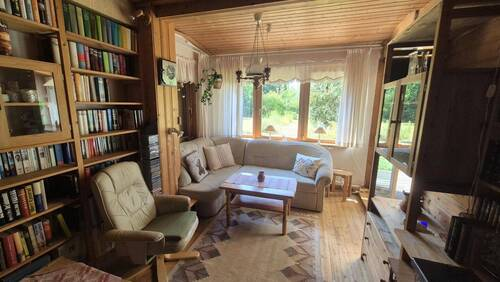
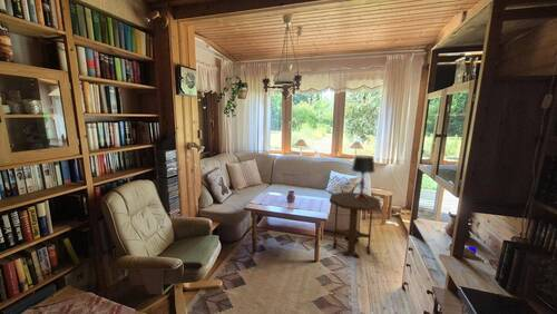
+ side table [329,192,382,258]
+ table lamp [351,154,375,200]
